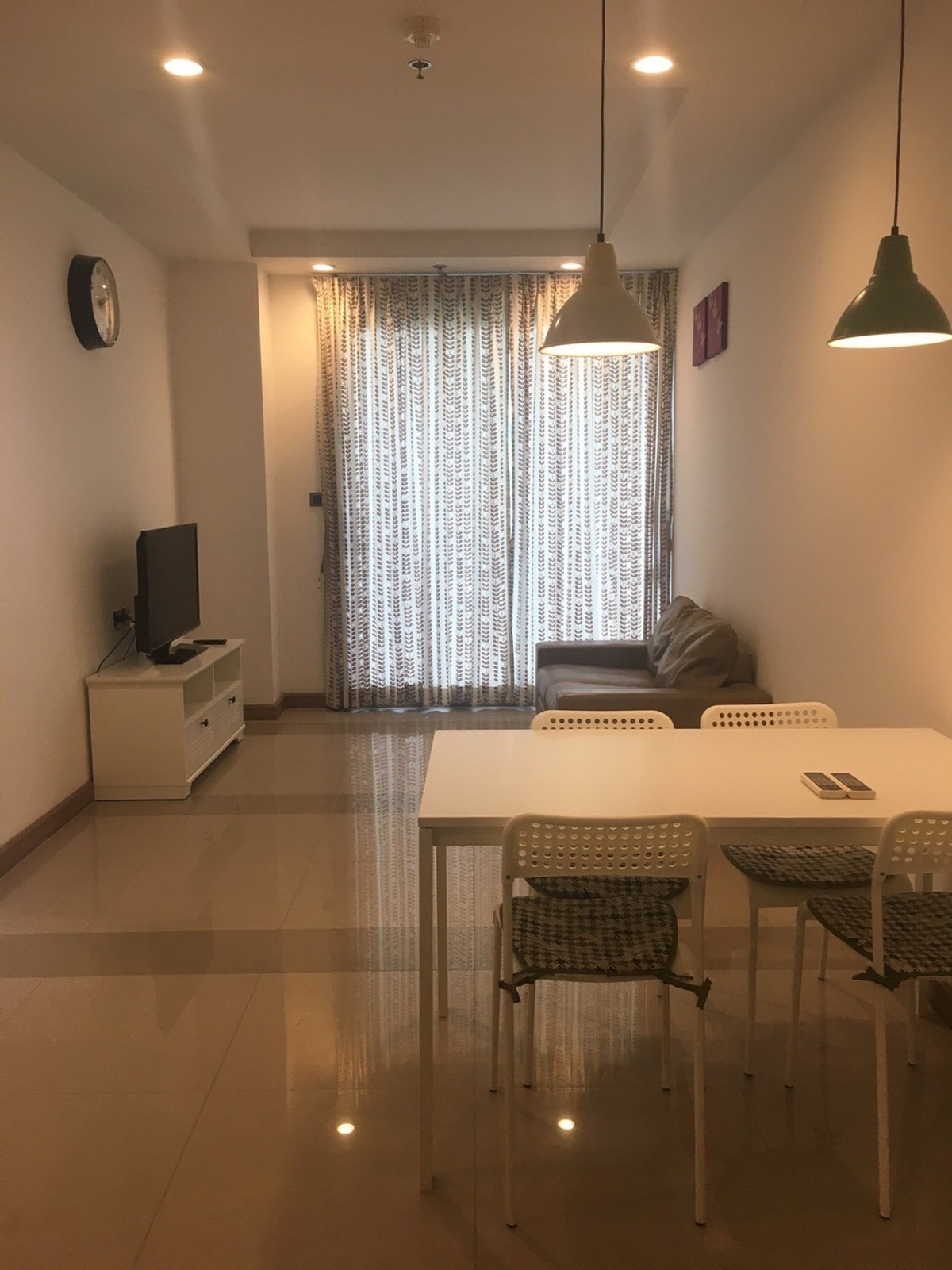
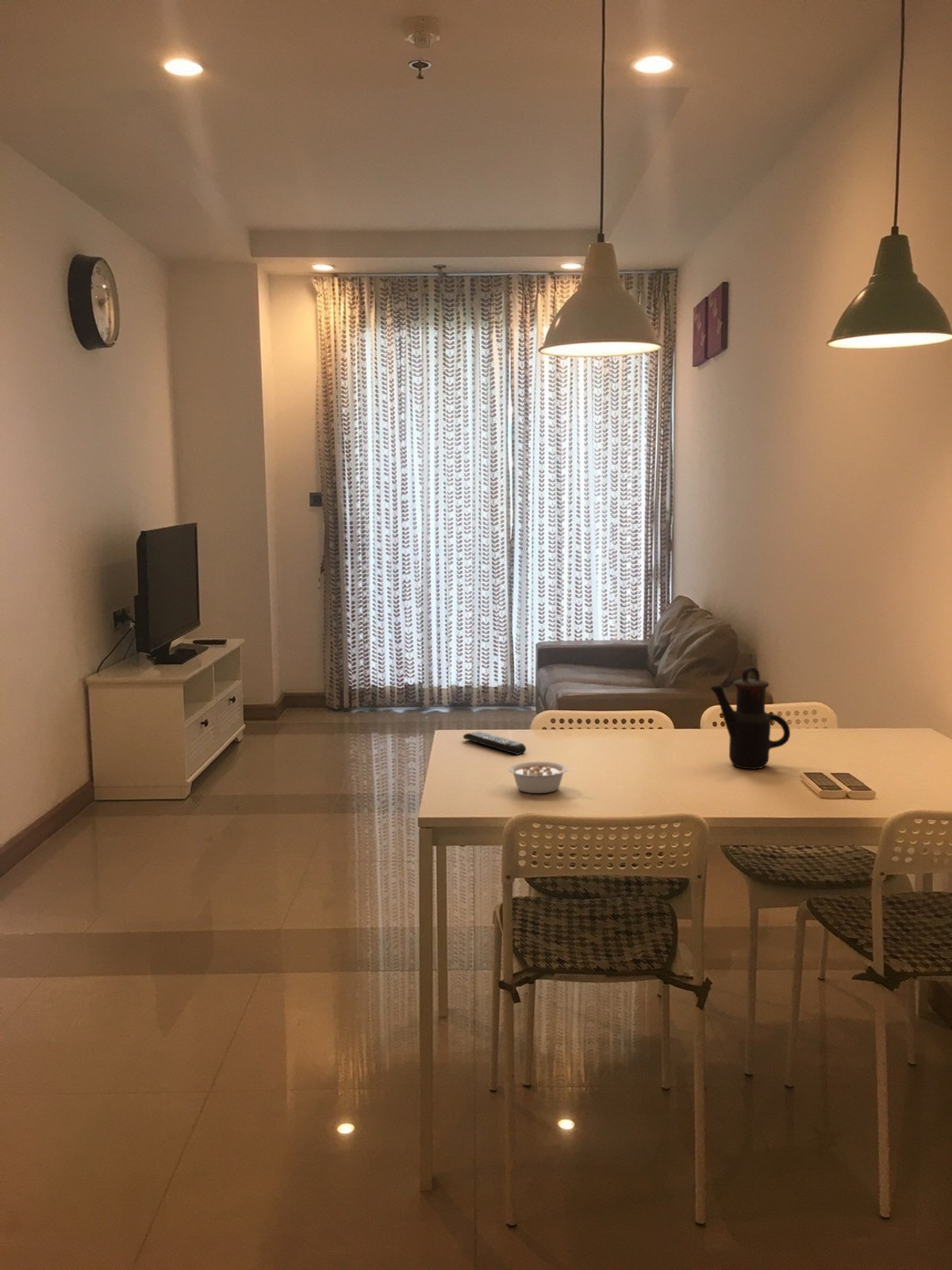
+ legume [508,760,578,794]
+ teapot [709,666,791,770]
+ remote control [463,731,527,756]
